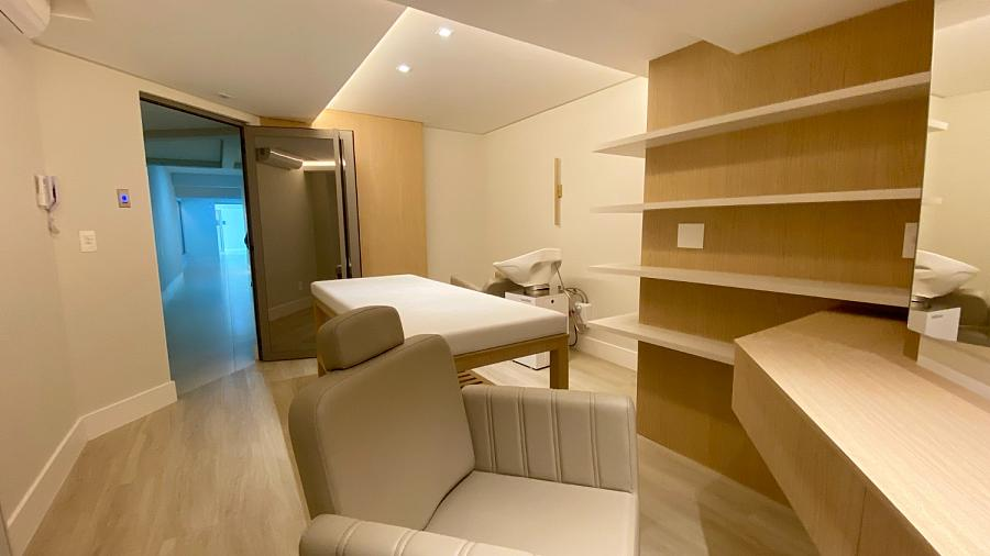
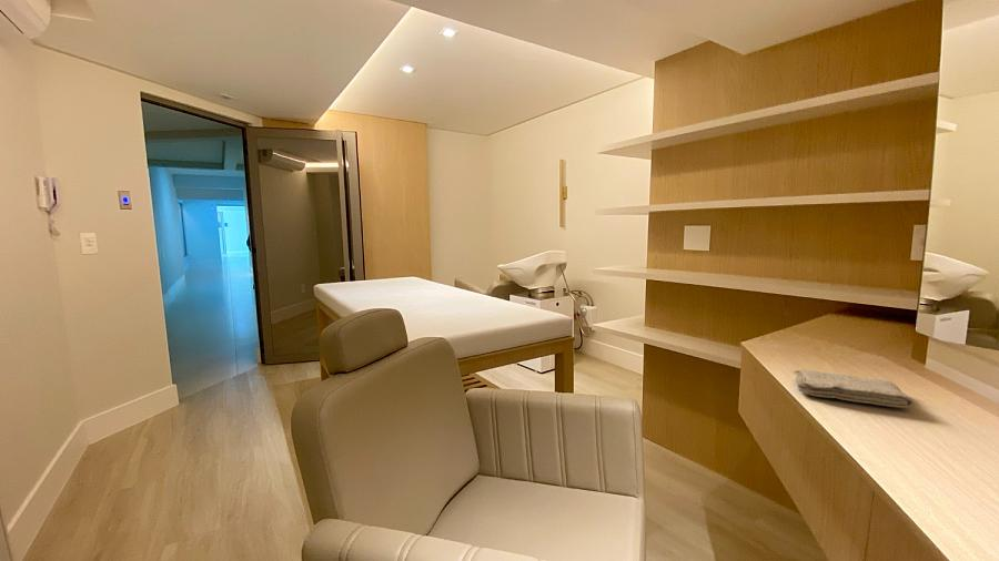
+ washcloth [793,368,915,409]
